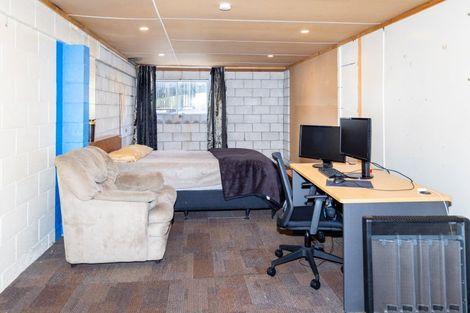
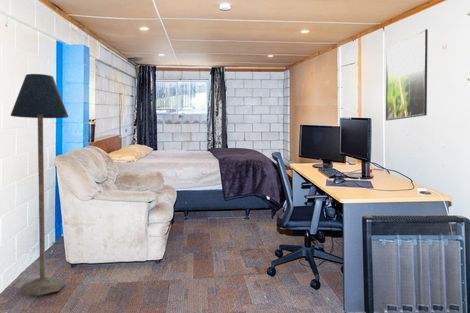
+ floor lamp [9,73,69,296]
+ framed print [385,28,429,122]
